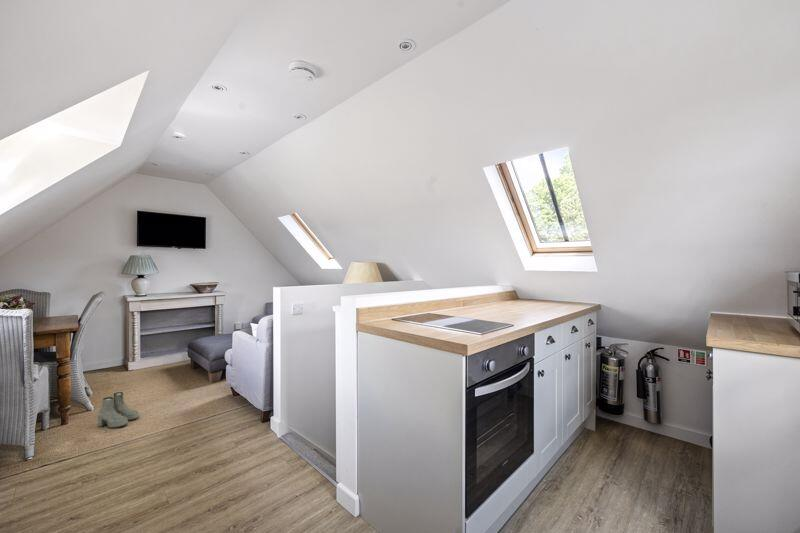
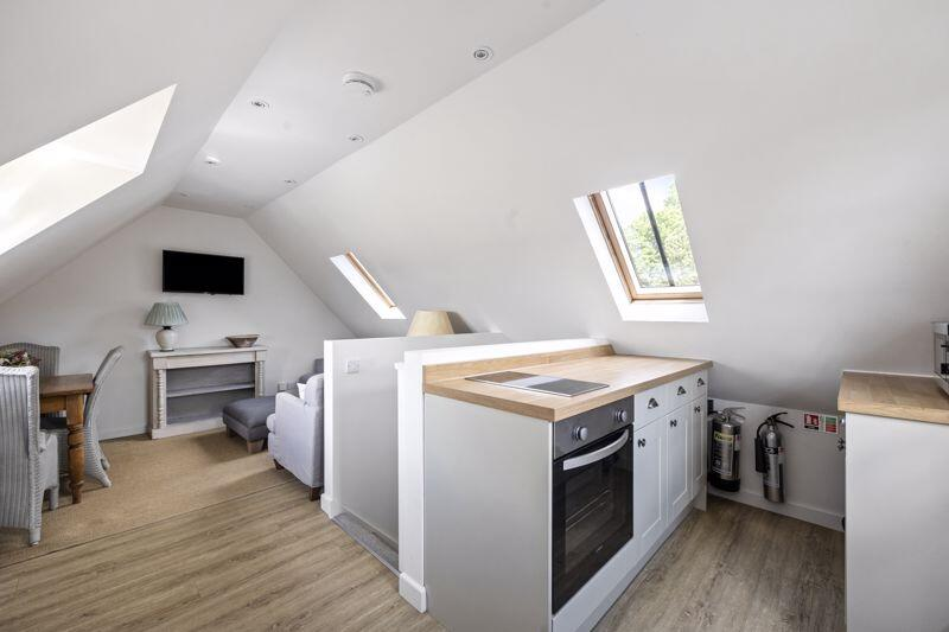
- boots [96,391,140,429]
